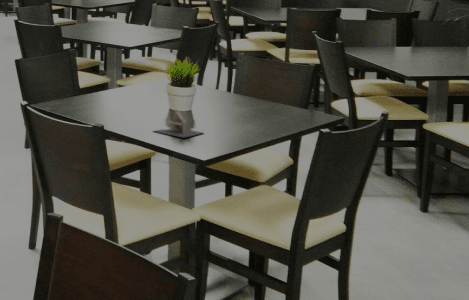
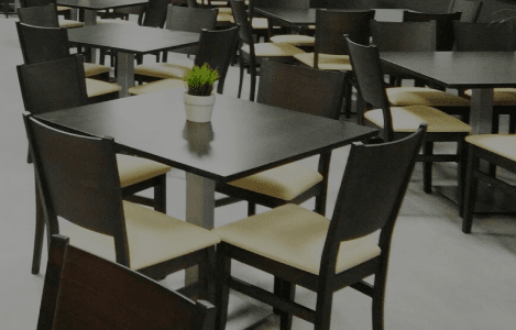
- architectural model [152,109,204,139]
